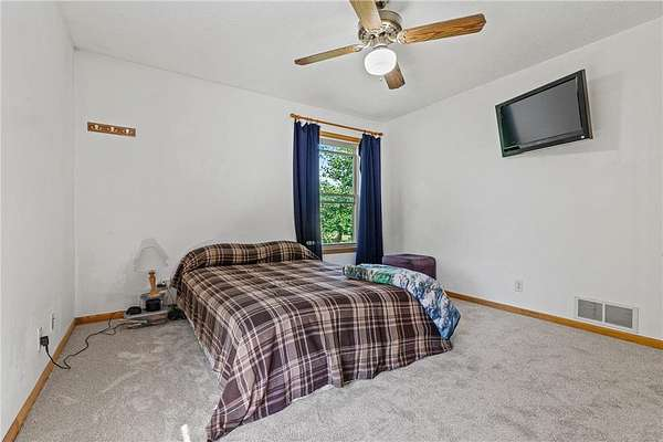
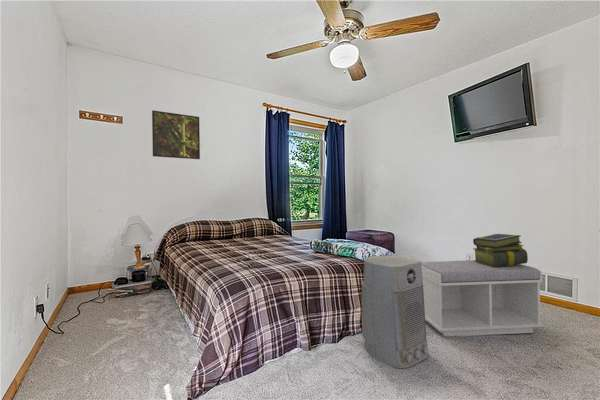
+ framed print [151,109,201,160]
+ air purifier [360,255,430,370]
+ bench [421,259,544,337]
+ stack of books [472,233,529,267]
